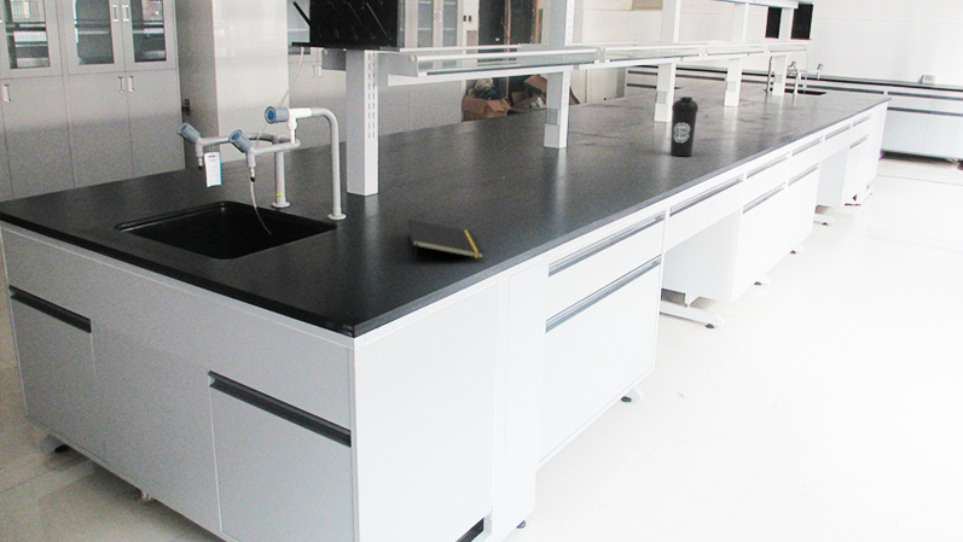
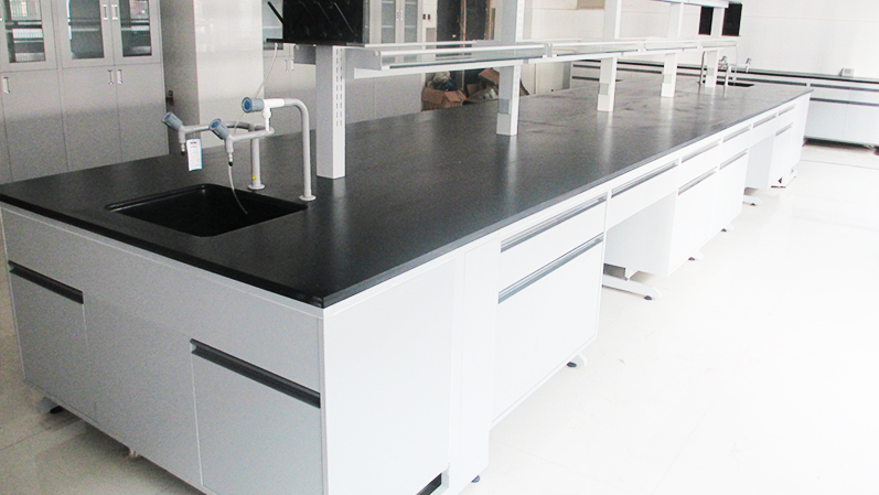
- notepad [407,218,486,262]
- water bottle [669,95,700,157]
